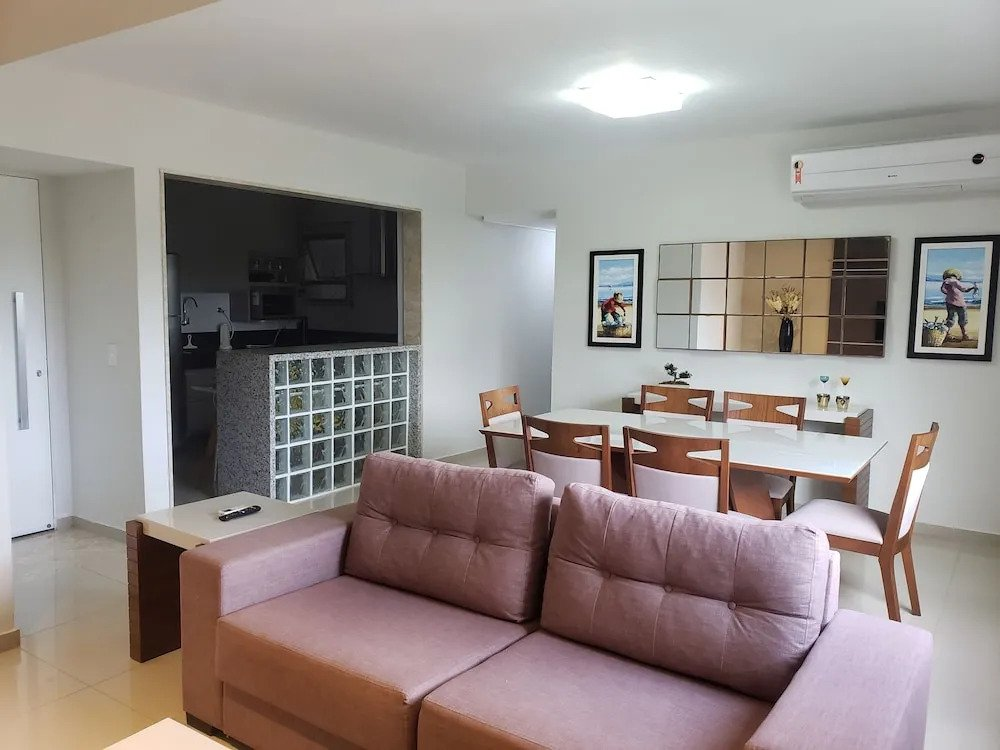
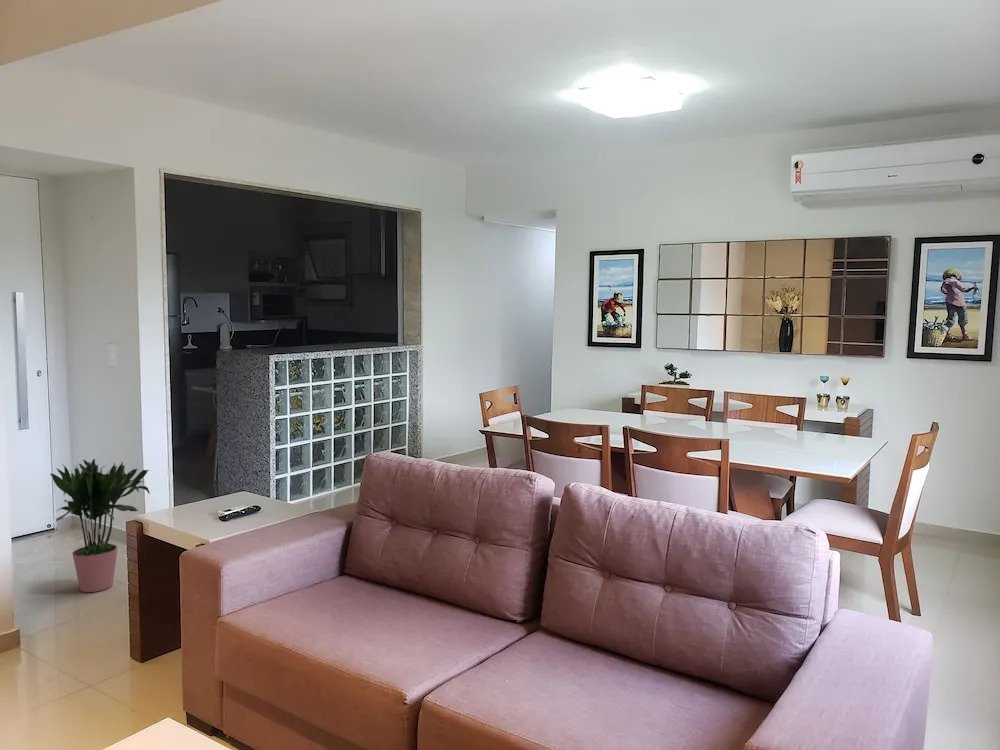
+ potted plant [49,458,151,593]
